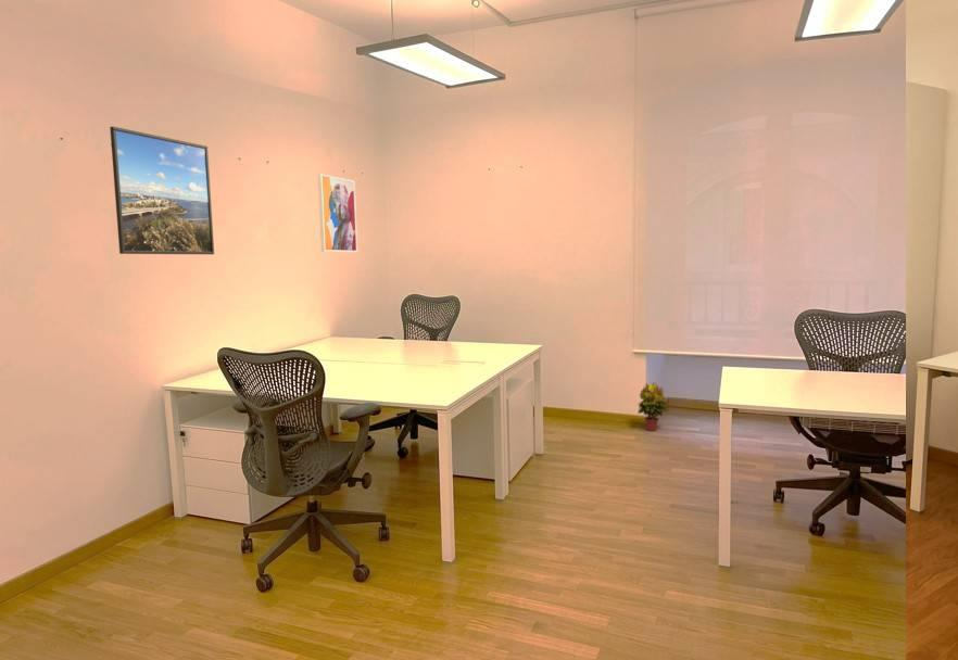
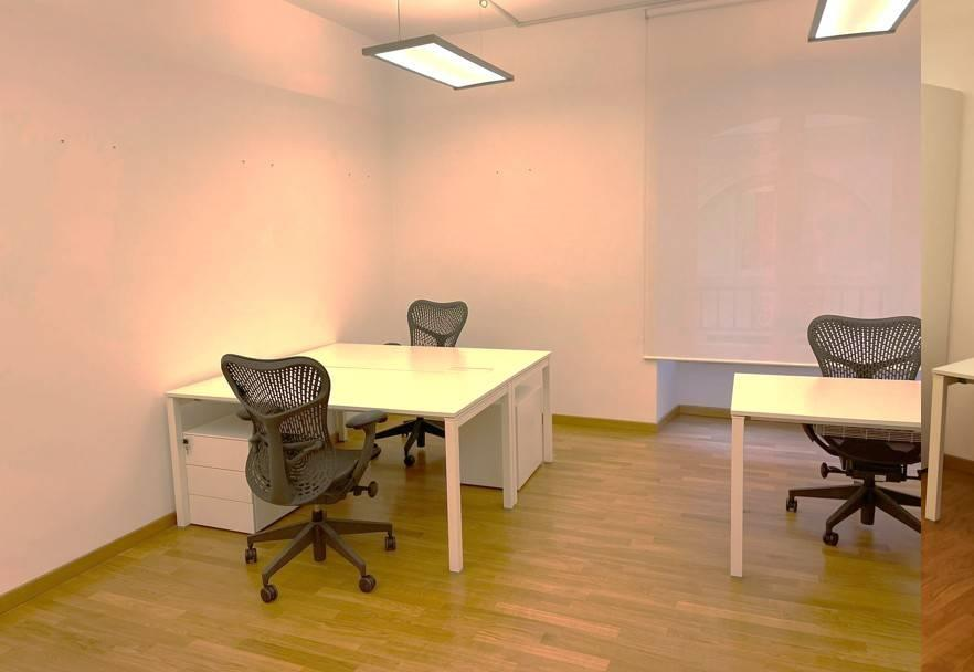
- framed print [109,126,215,255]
- potted plant [636,382,669,432]
- wall art [317,174,358,253]
